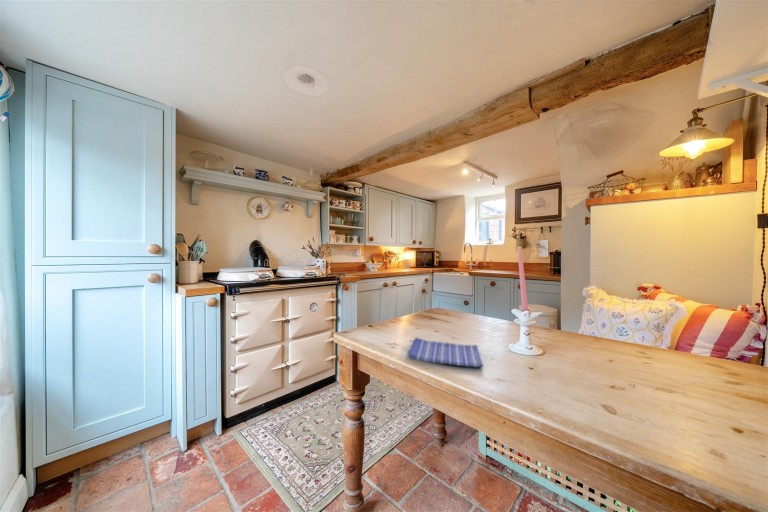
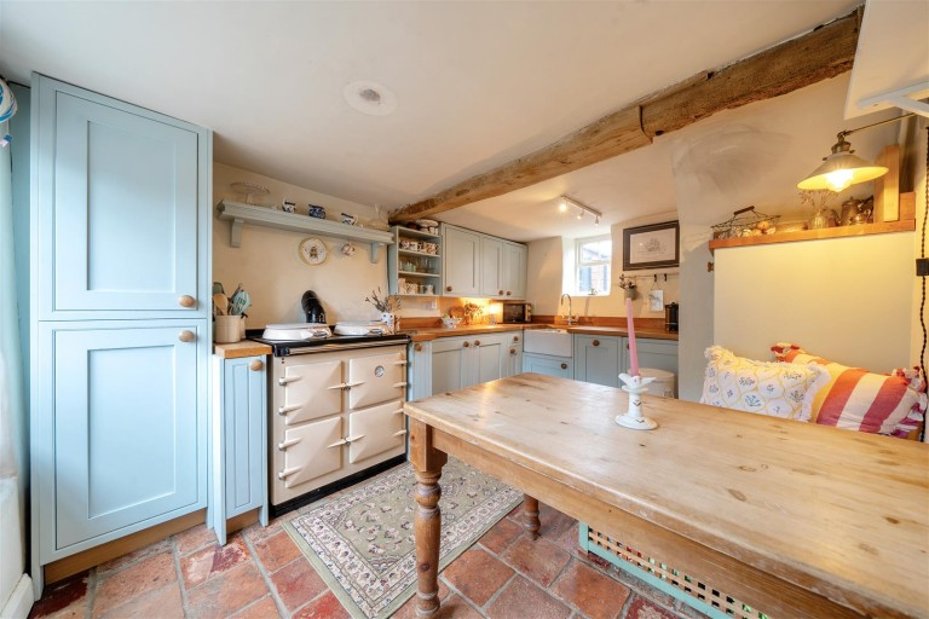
- dish towel [407,336,484,368]
